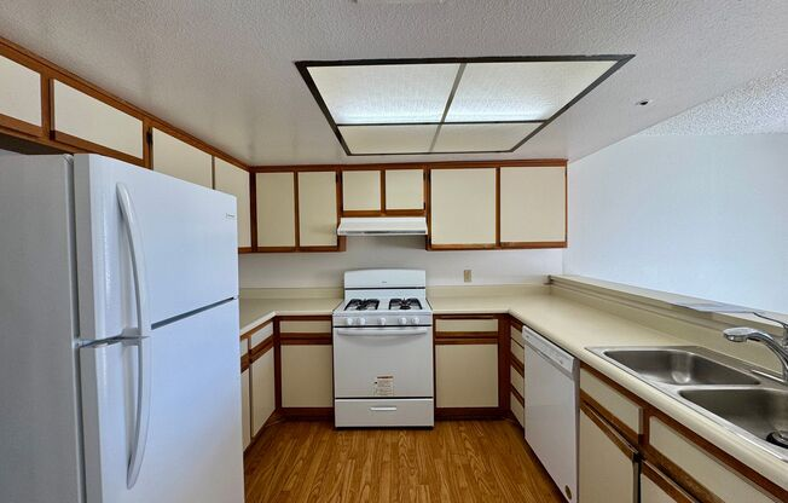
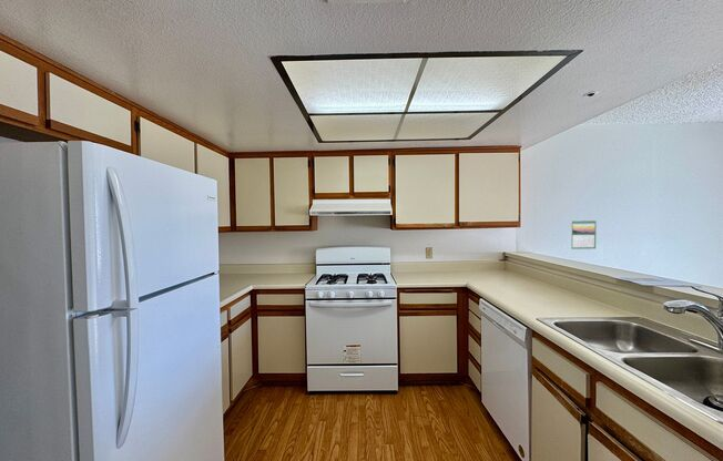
+ calendar [570,219,597,250]
